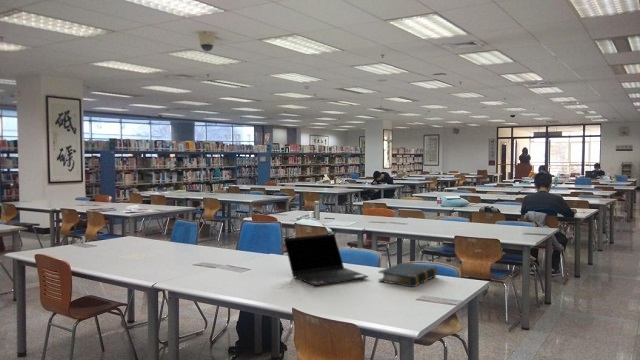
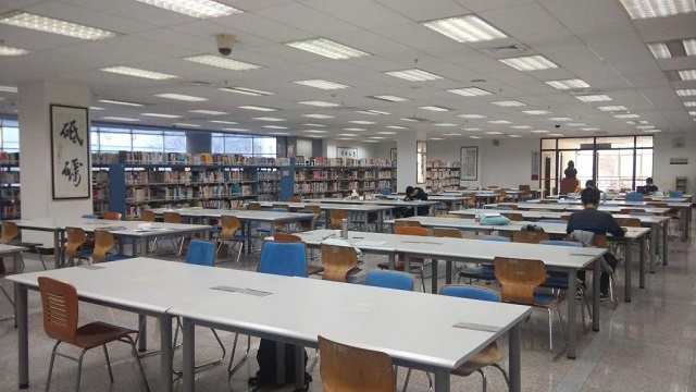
- laptop computer [283,233,370,287]
- book [377,261,438,288]
